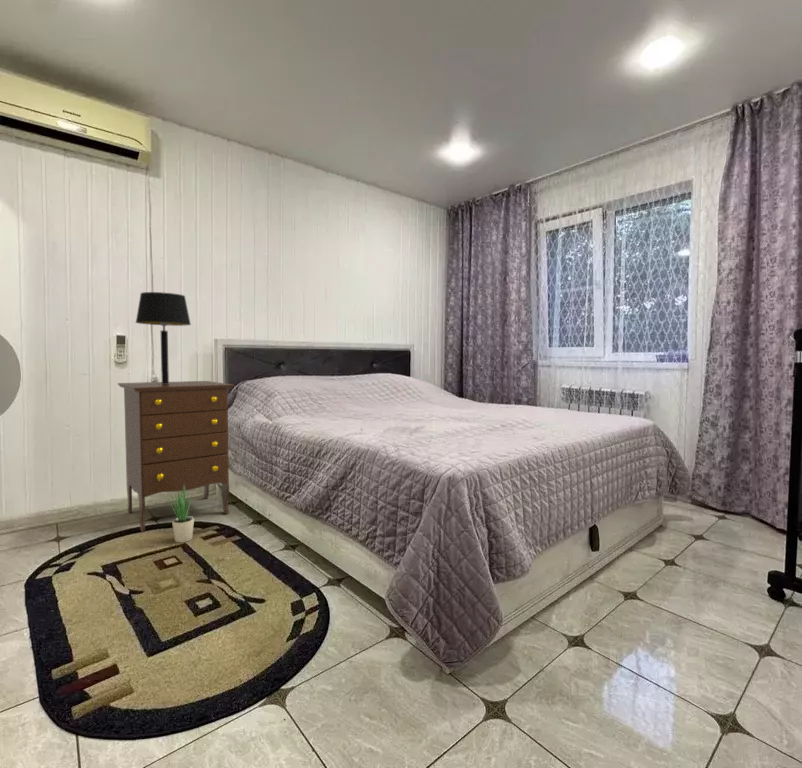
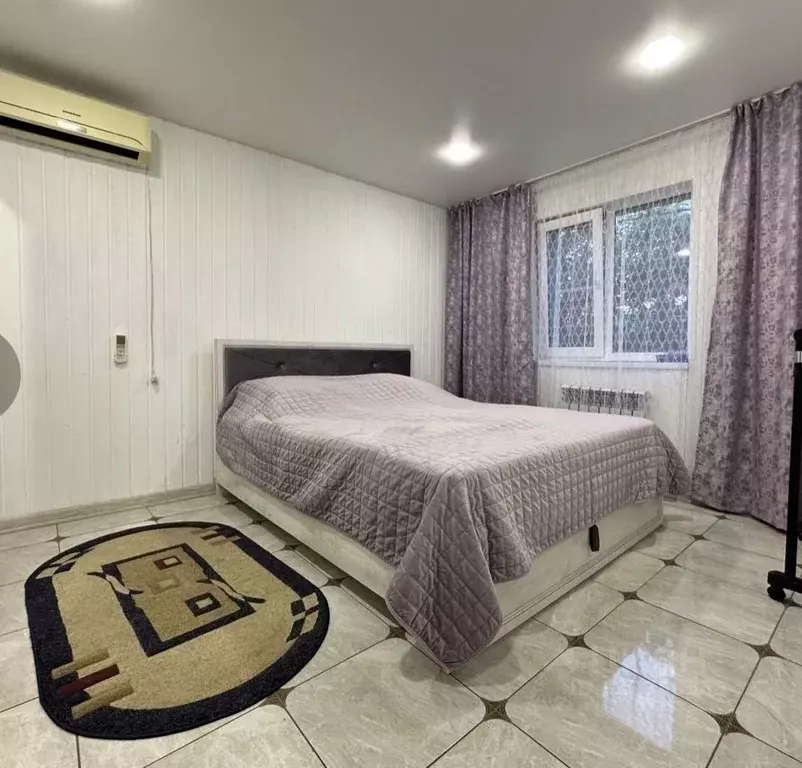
- table lamp [134,291,192,384]
- dresser [117,380,235,533]
- potted plant [167,484,195,544]
